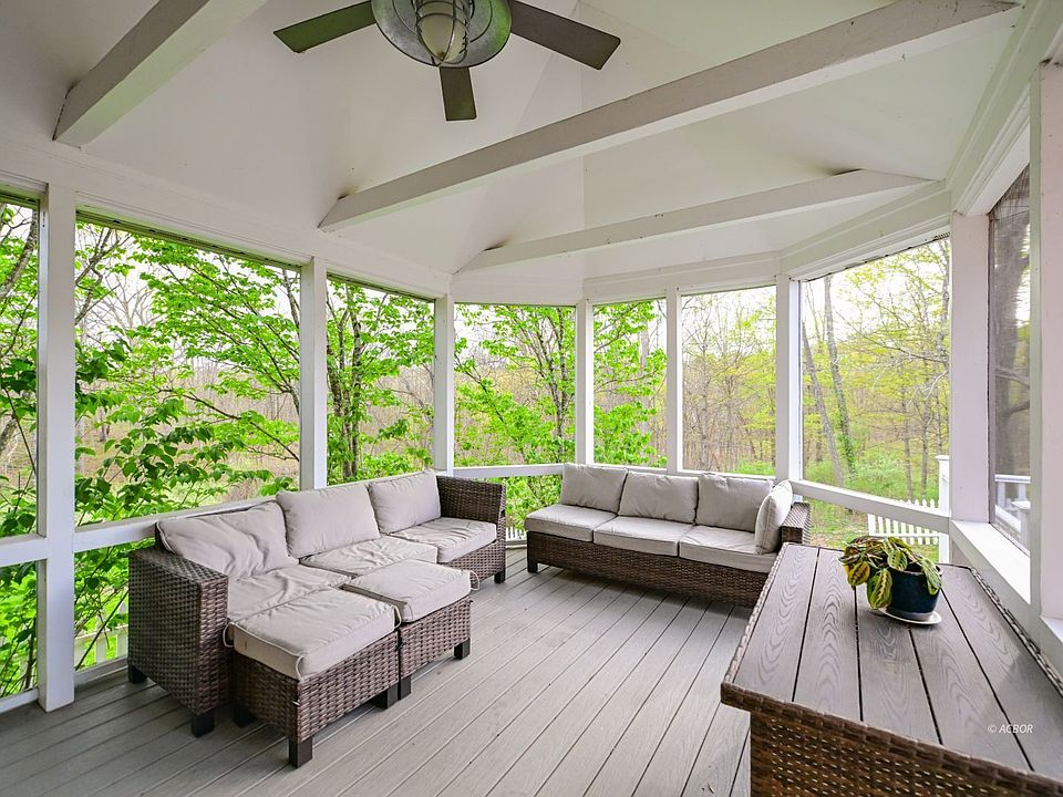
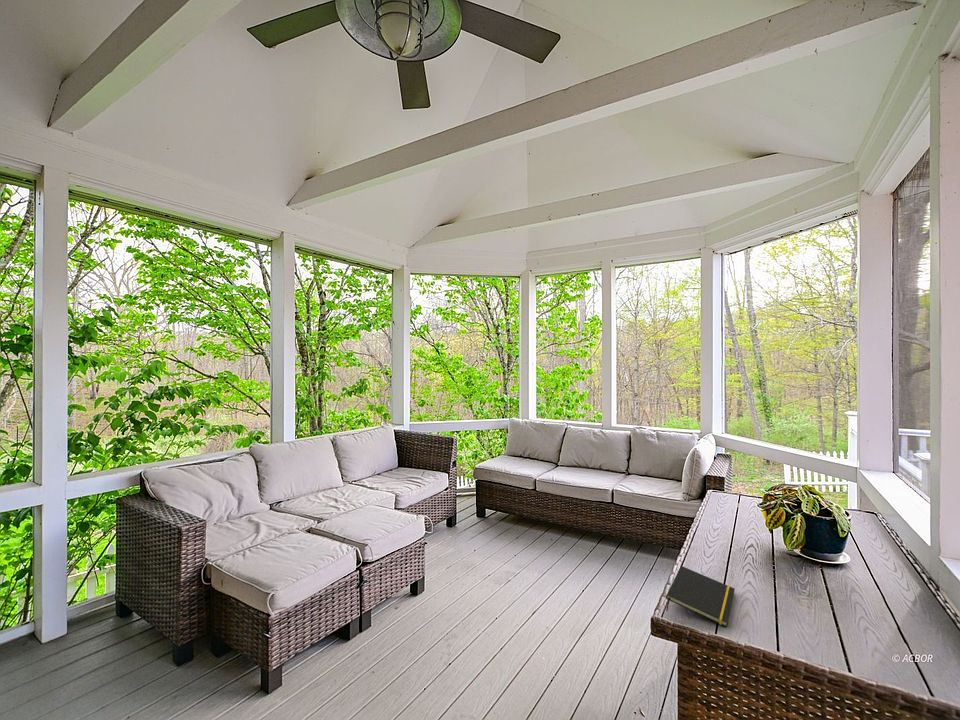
+ notepad [665,565,736,628]
